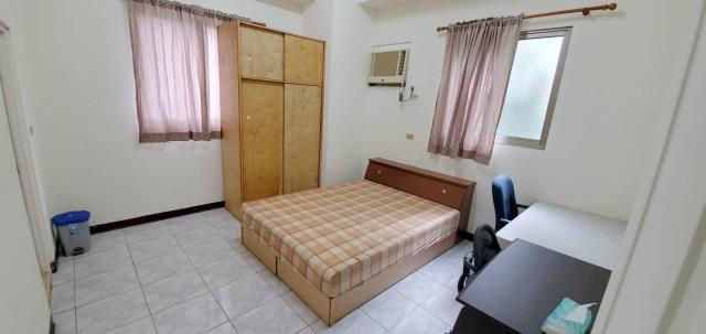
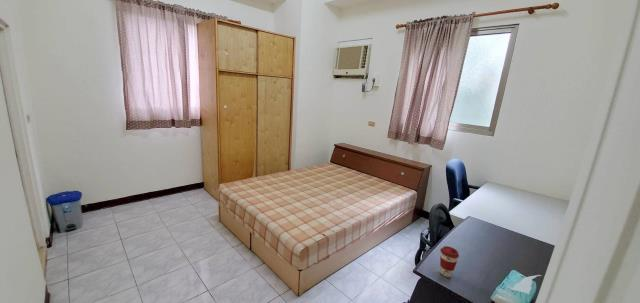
+ coffee cup [439,245,460,278]
